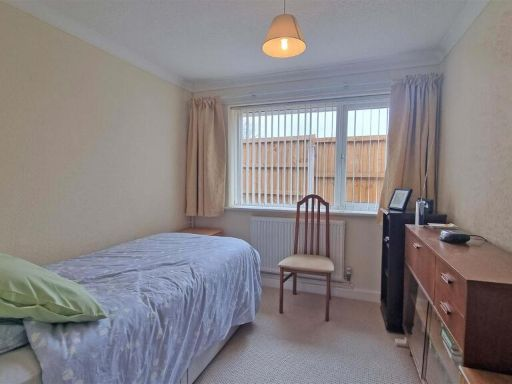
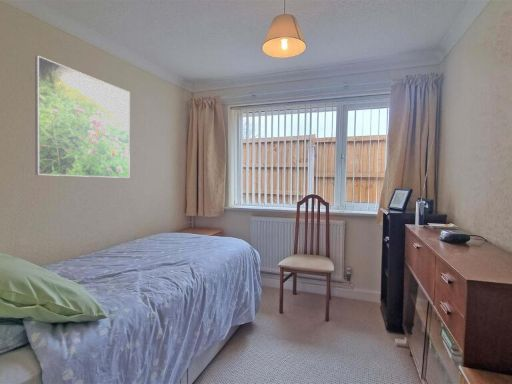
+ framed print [34,55,131,179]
